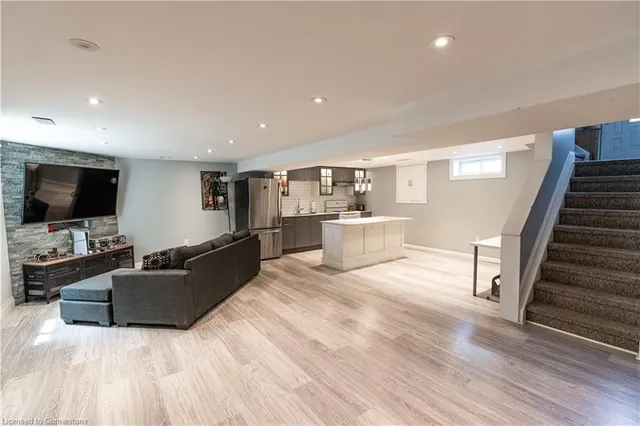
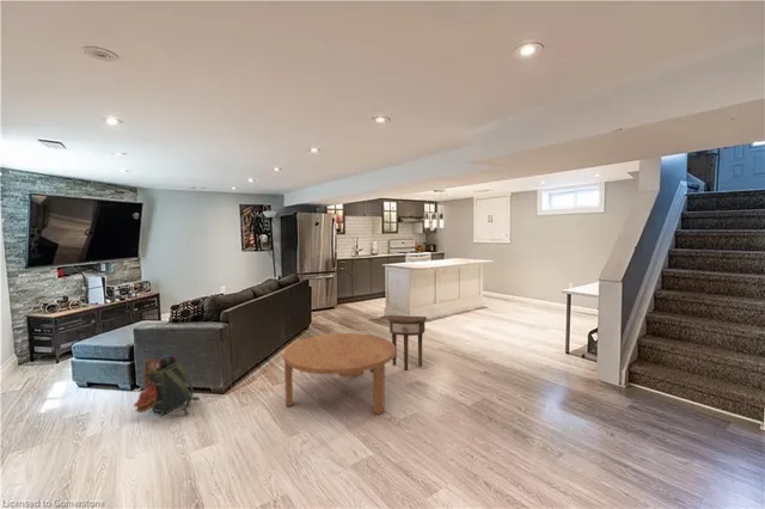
+ backpack [133,354,201,417]
+ coffee table [282,332,396,416]
+ side table [387,314,428,372]
